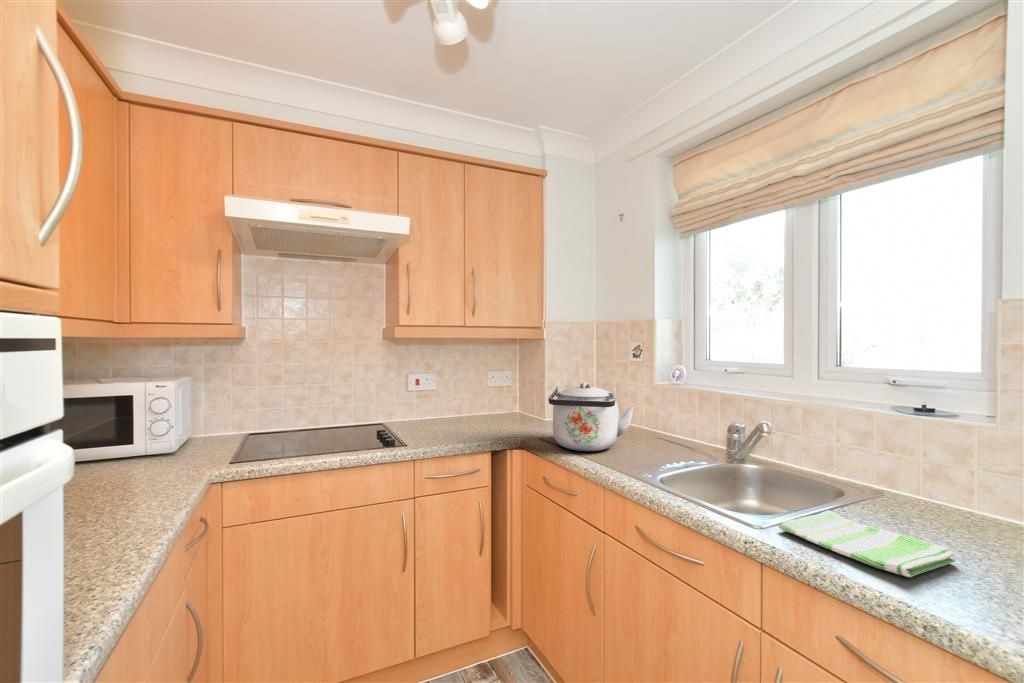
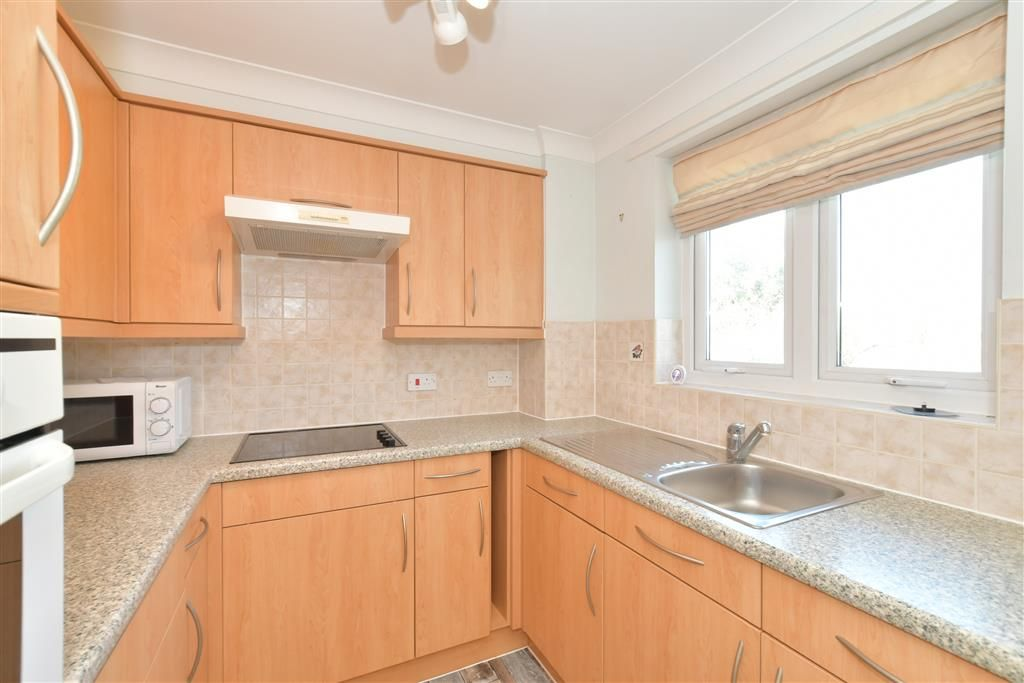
- kettle [548,382,635,452]
- dish towel [778,509,956,578]
